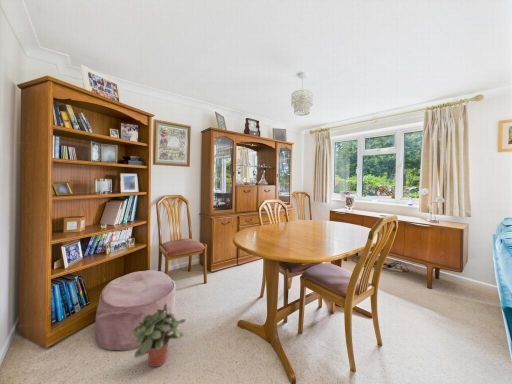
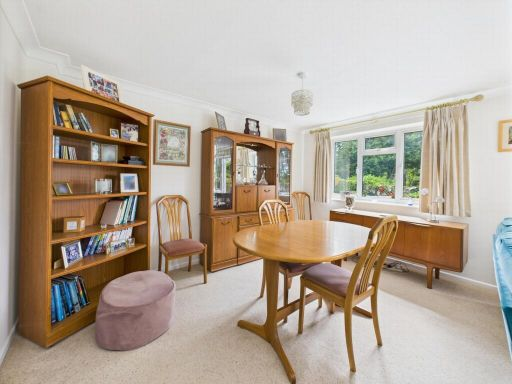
- potted plant [130,302,187,368]
